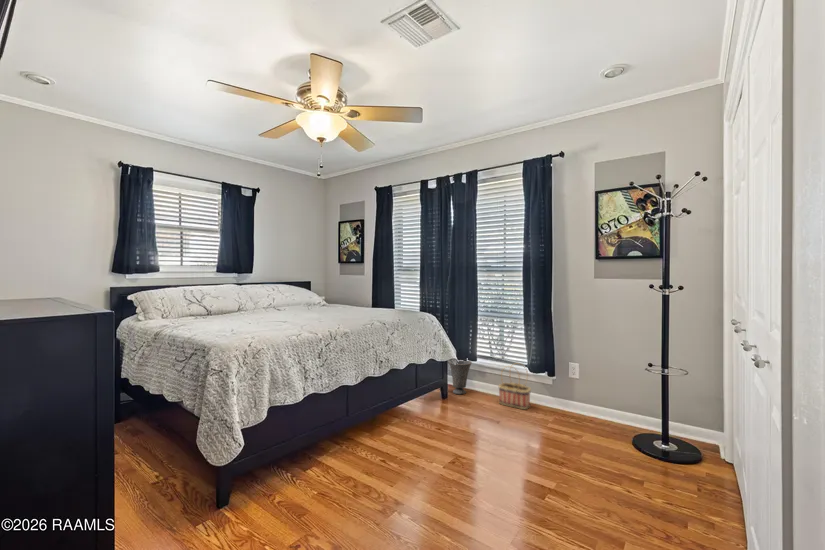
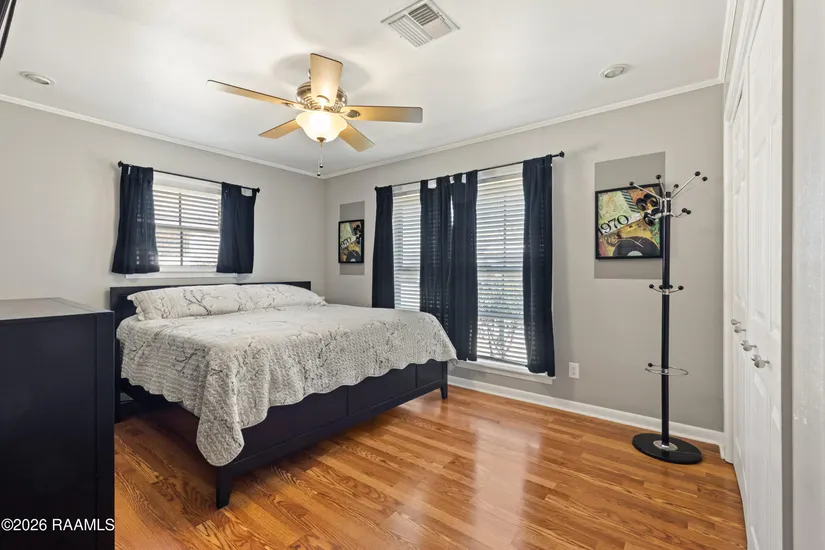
- vase [448,360,473,395]
- basket [497,362,532,410]
